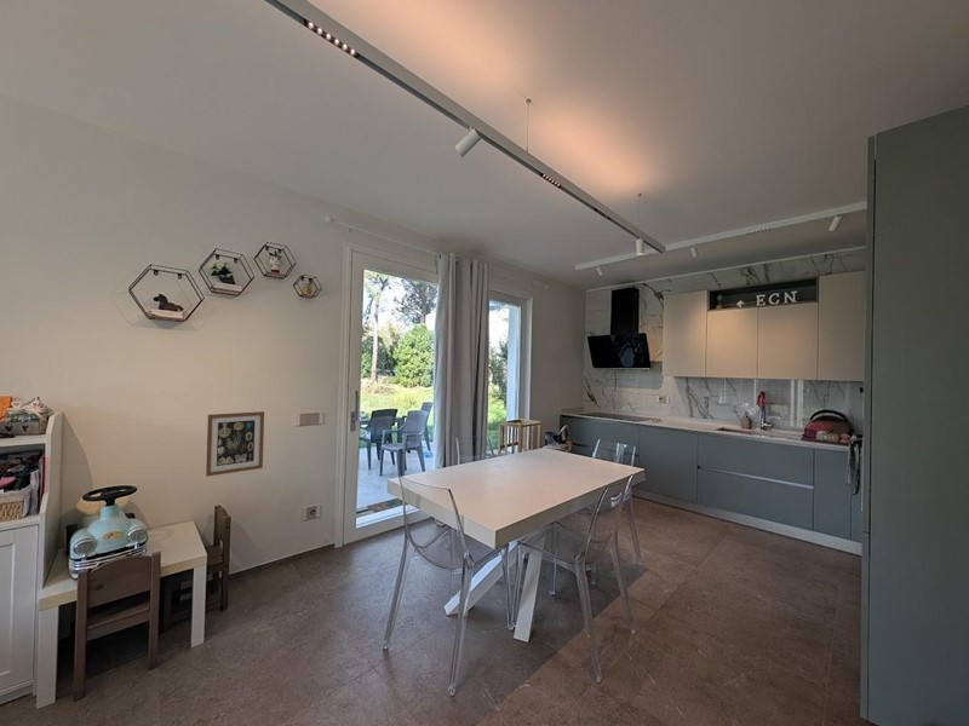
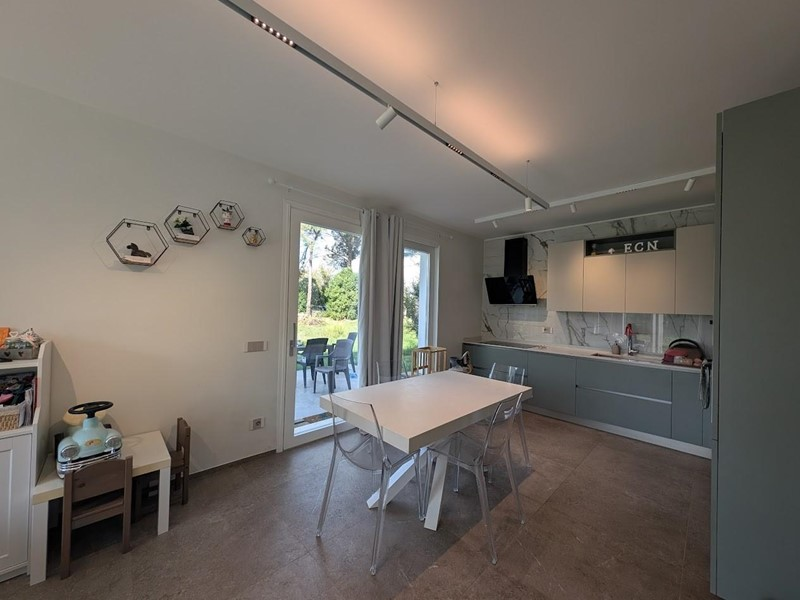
- wall art [205,410,265,478]
